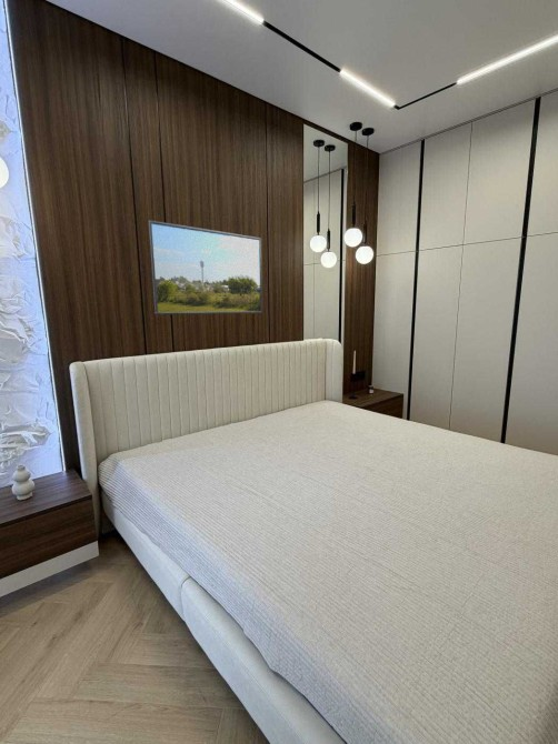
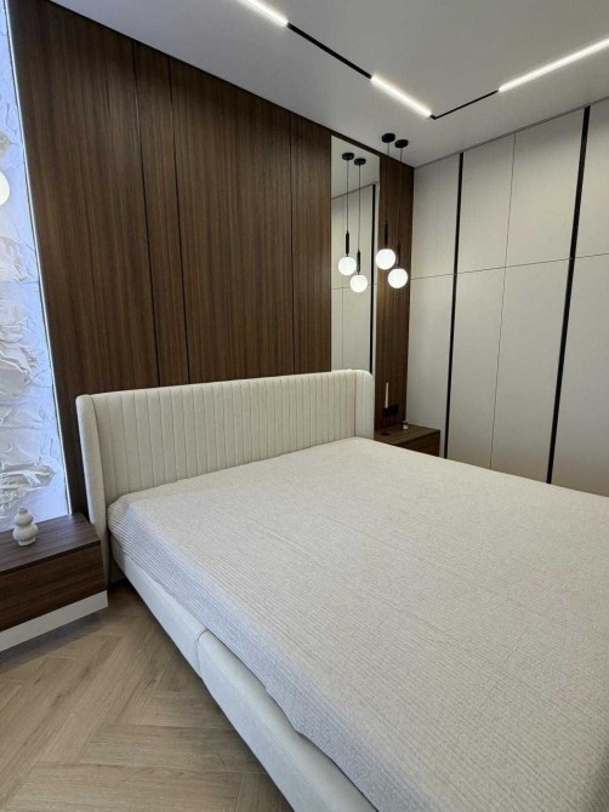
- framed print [148,219,263,315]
